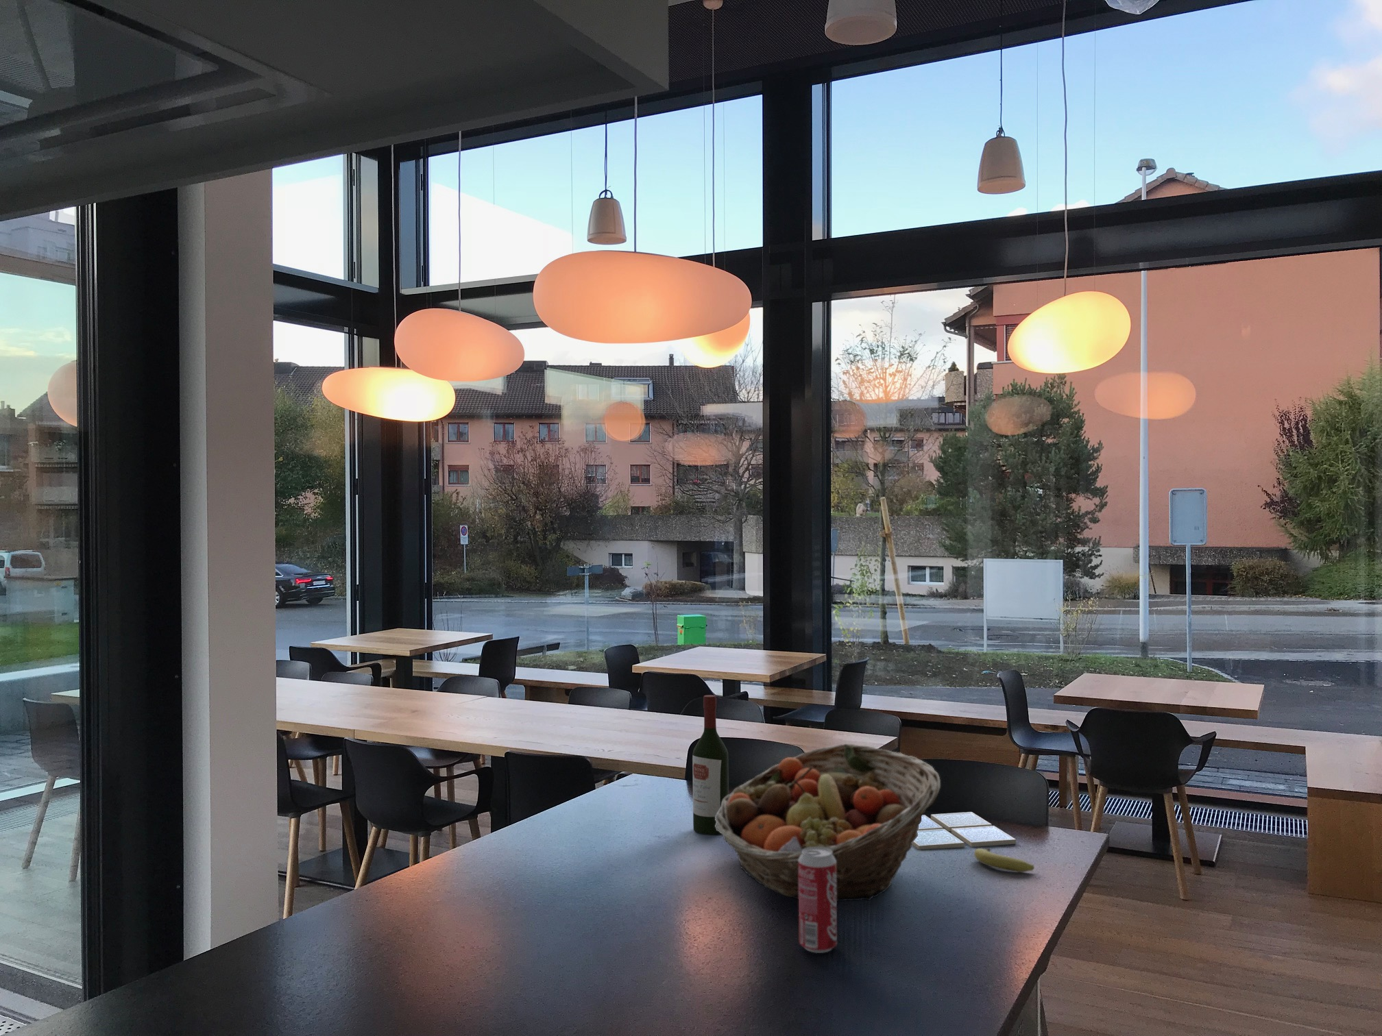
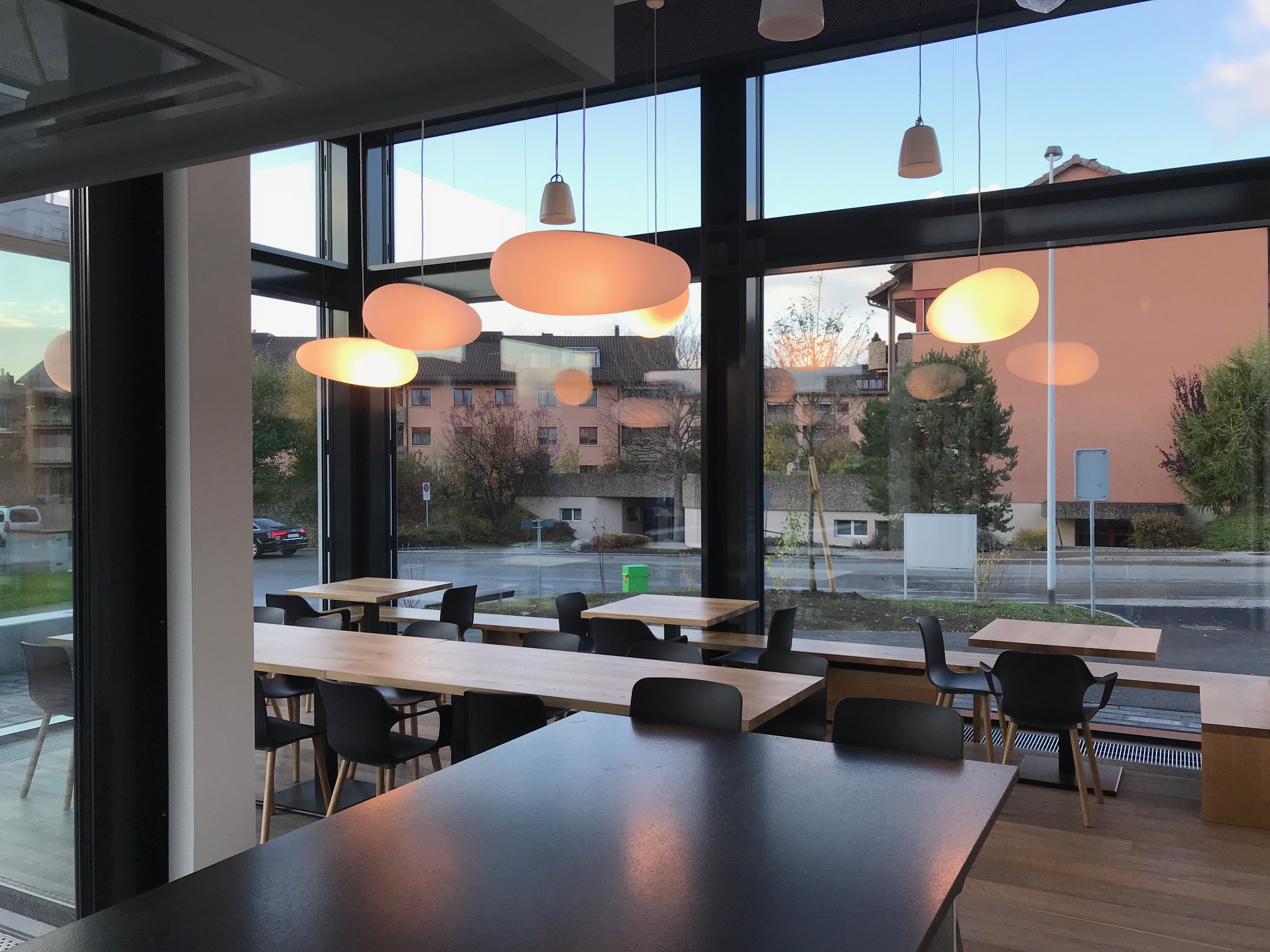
- fruit basket [715,743,941,902]
- wine bottle [692,694,729,836]
- fruit [974,847,1035,873]
- beverage can [798,847,838,953]
- drink coaster [912,811,1016,850]
